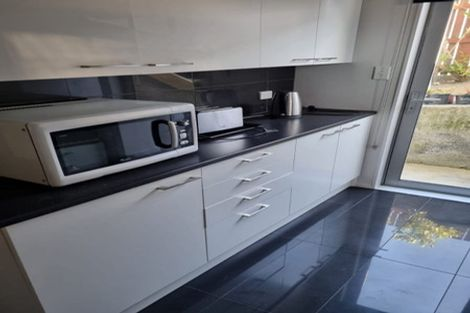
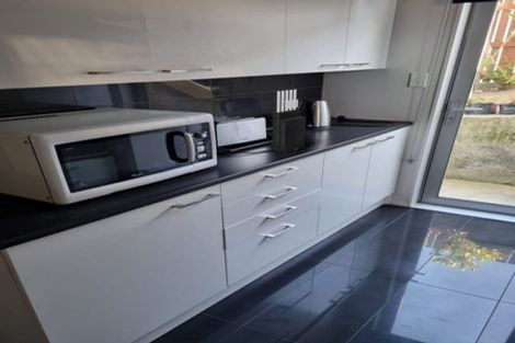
+ knife block [272,89,307,155]
